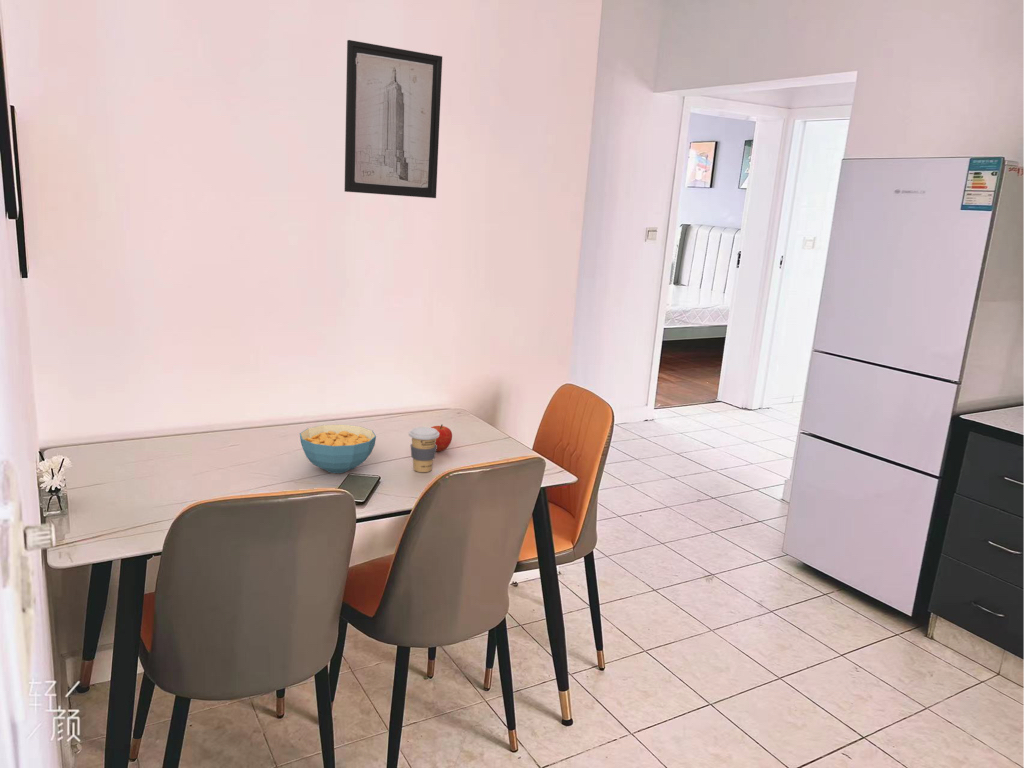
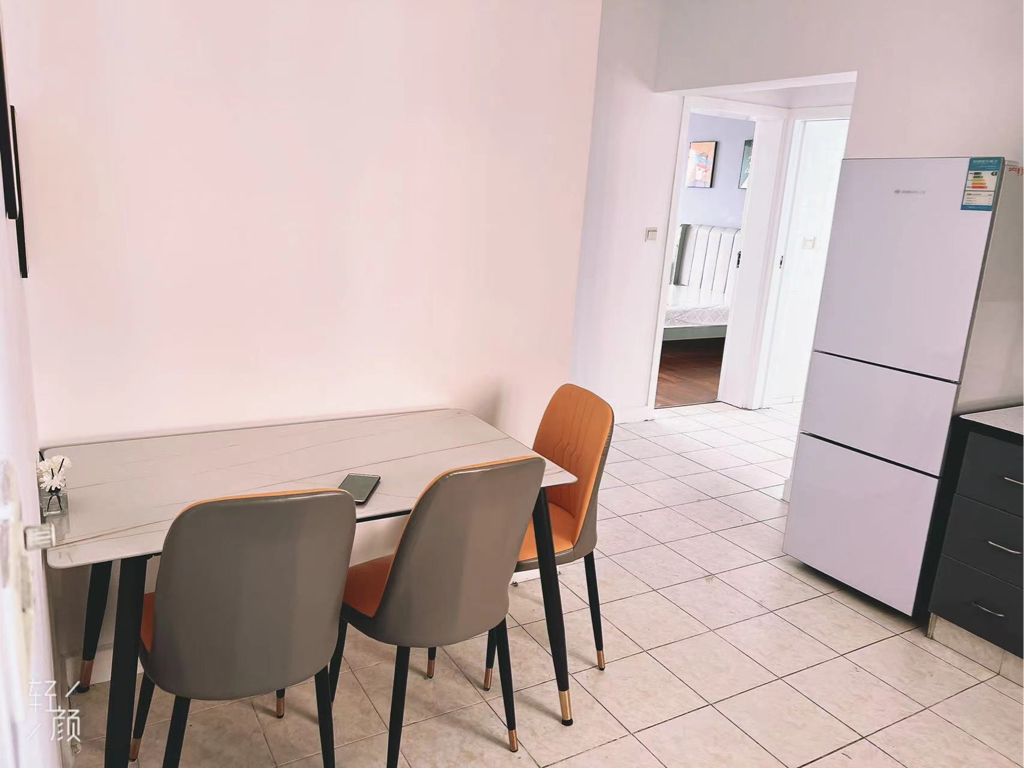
- cereal bowl [299,423,377,474]
- fruit [430,424,453,452]
- coffee cup [408,426,439,473]
- wall art [344,39,443,199]
